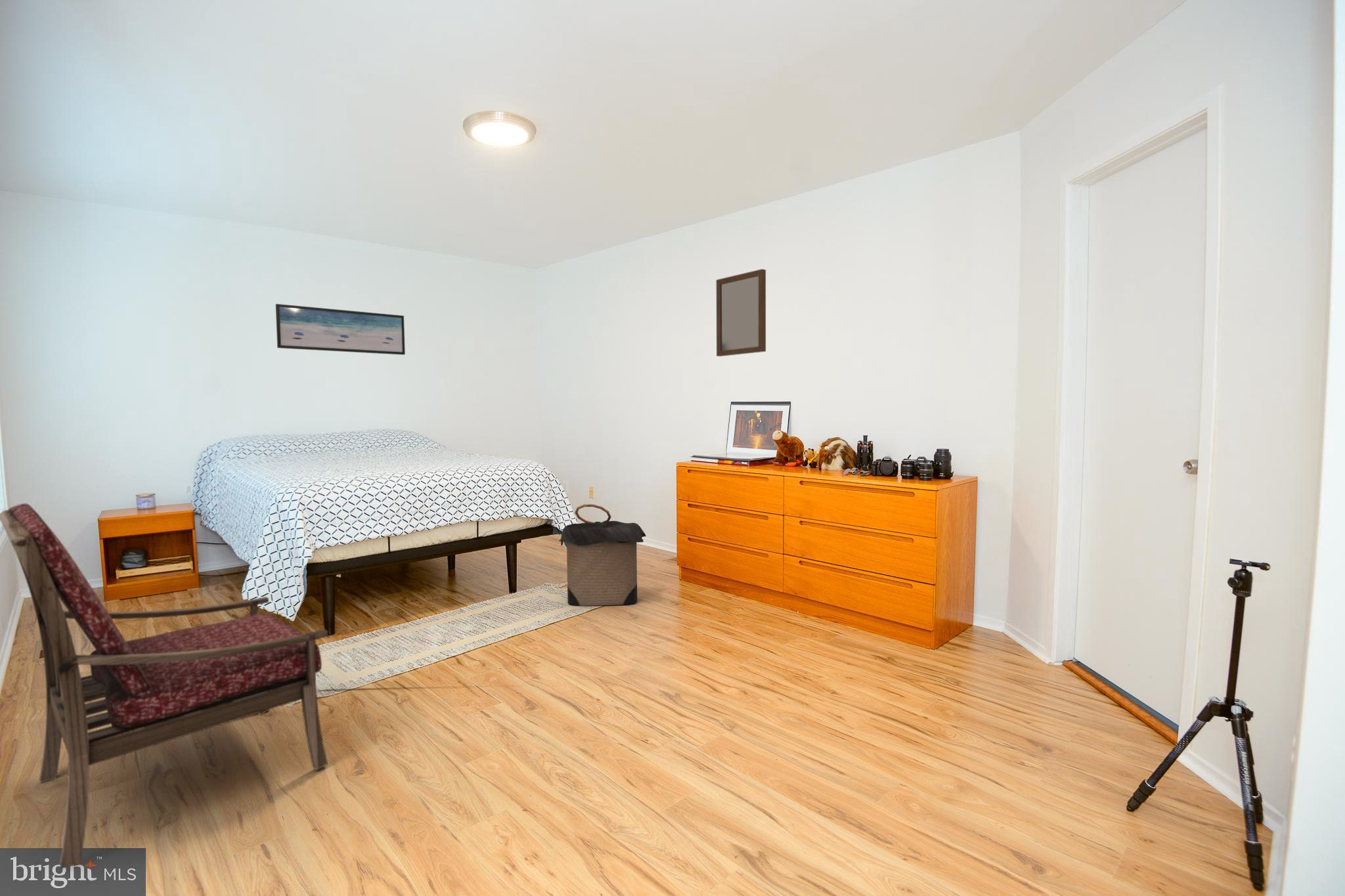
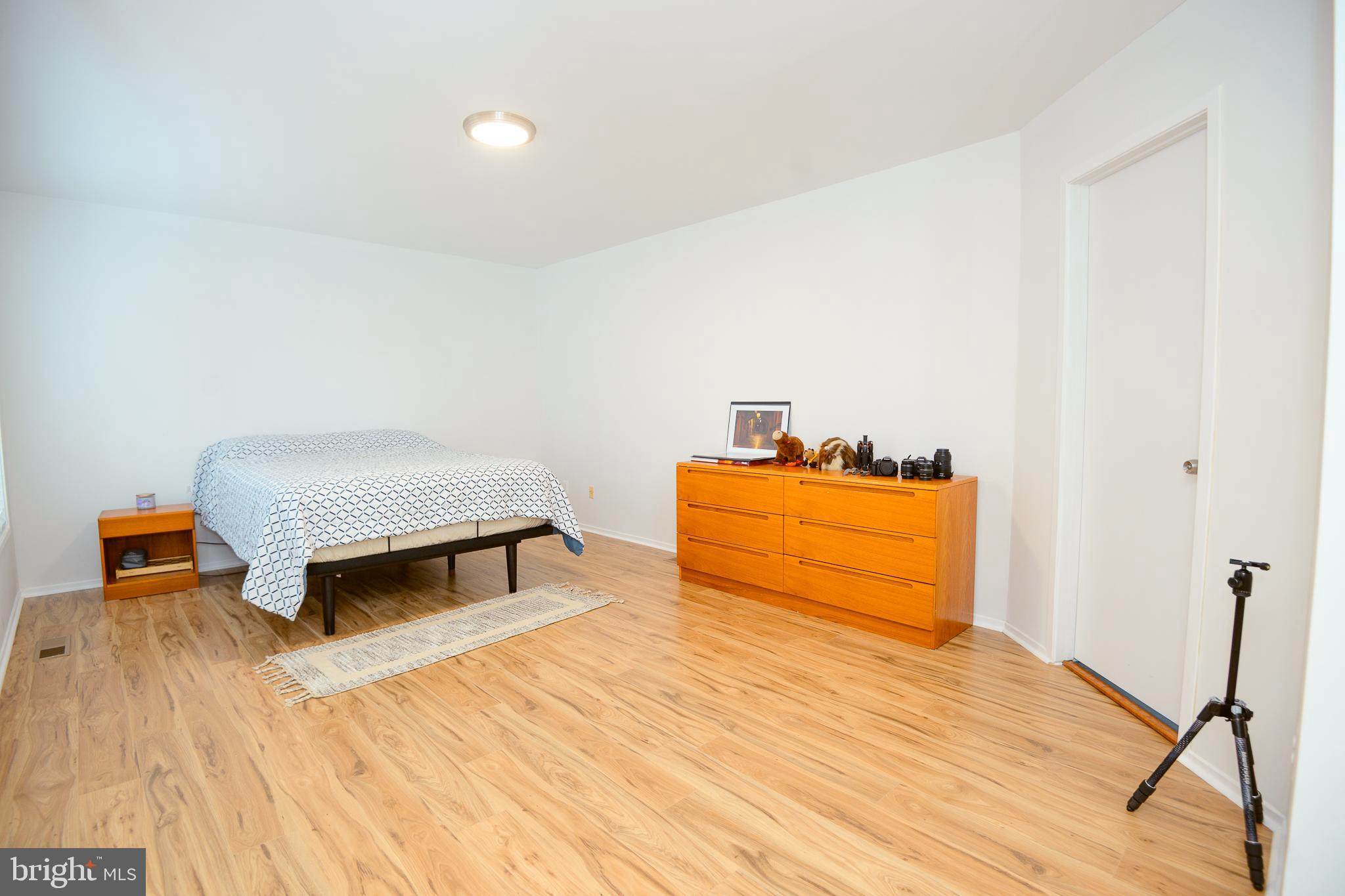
- laundry hamper [558,503,646,607]
- wall art [275,303,406,356]
- armchair [0,503,328,870]
- home mirror [716,268,766,357]
